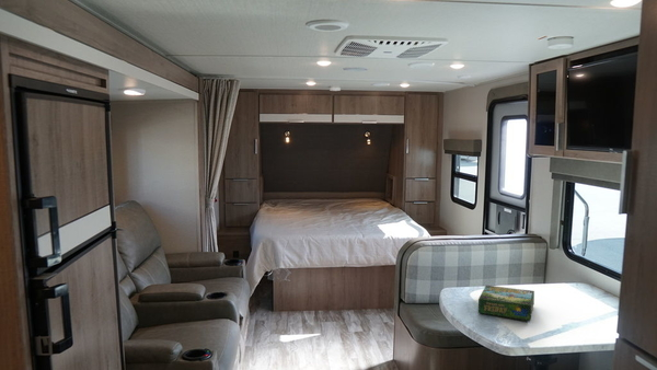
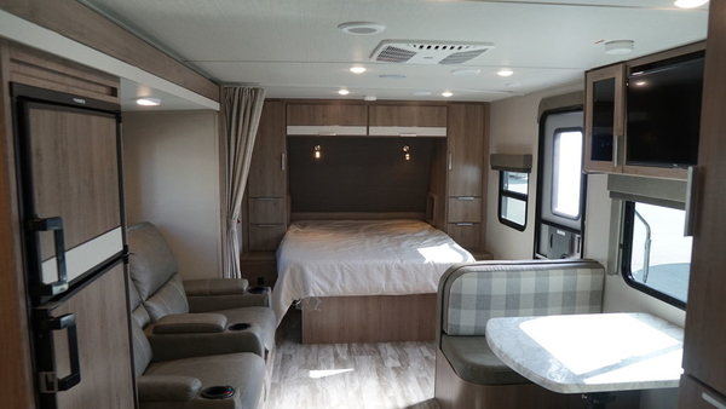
- board game [477,285,535,322]
